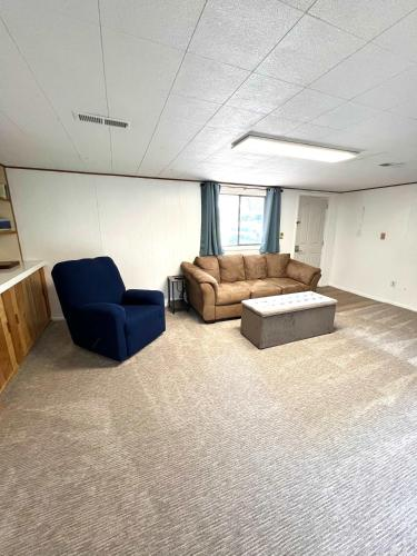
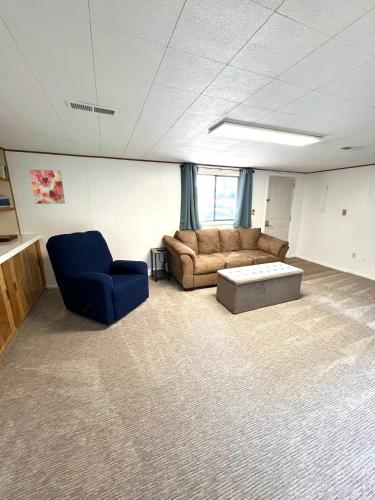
+ wall art [29,169,66,205]
